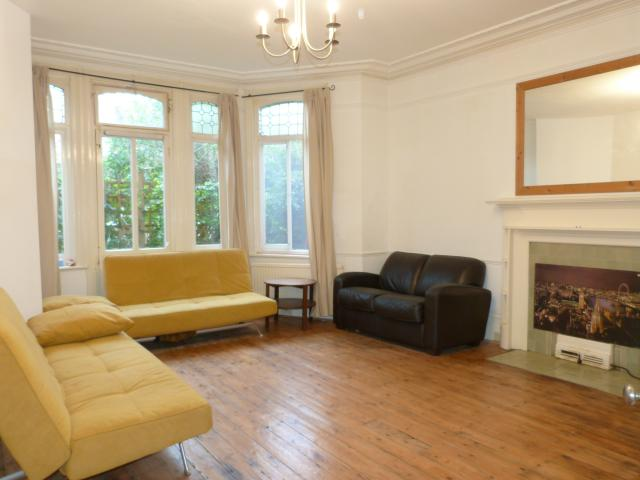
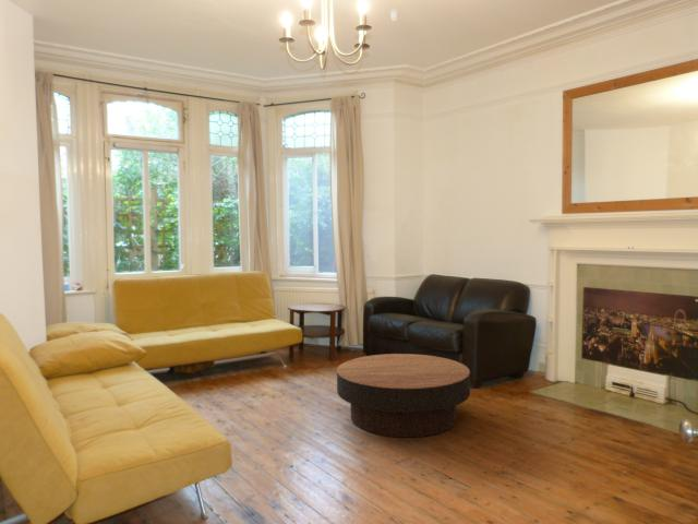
+ coffee table [336,353,471,439]
